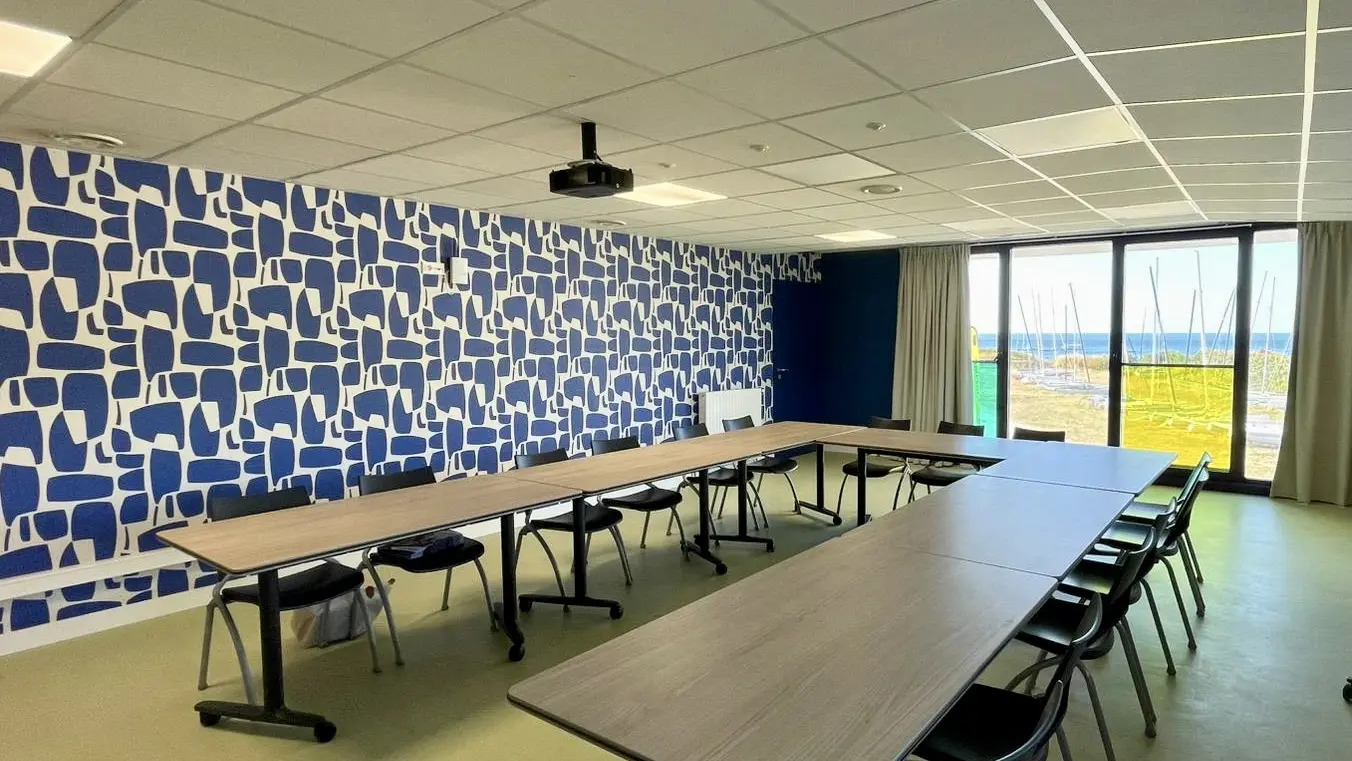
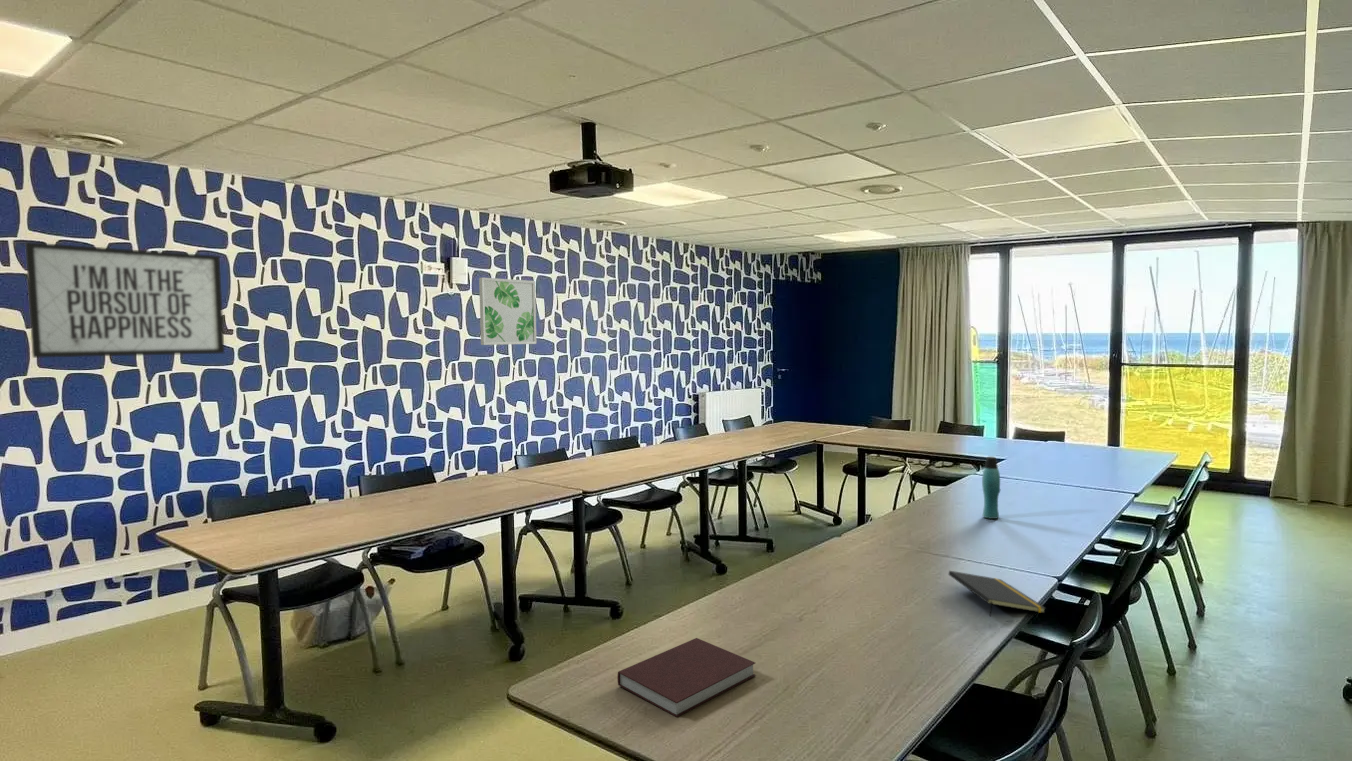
+ mirror [24,241,225,359]
+ wall art [478,276,538,346]
+ bottle [981,456,1001,520]
+ notebook [616,637,757,718]
+ notepad [948,570,1047,617]
